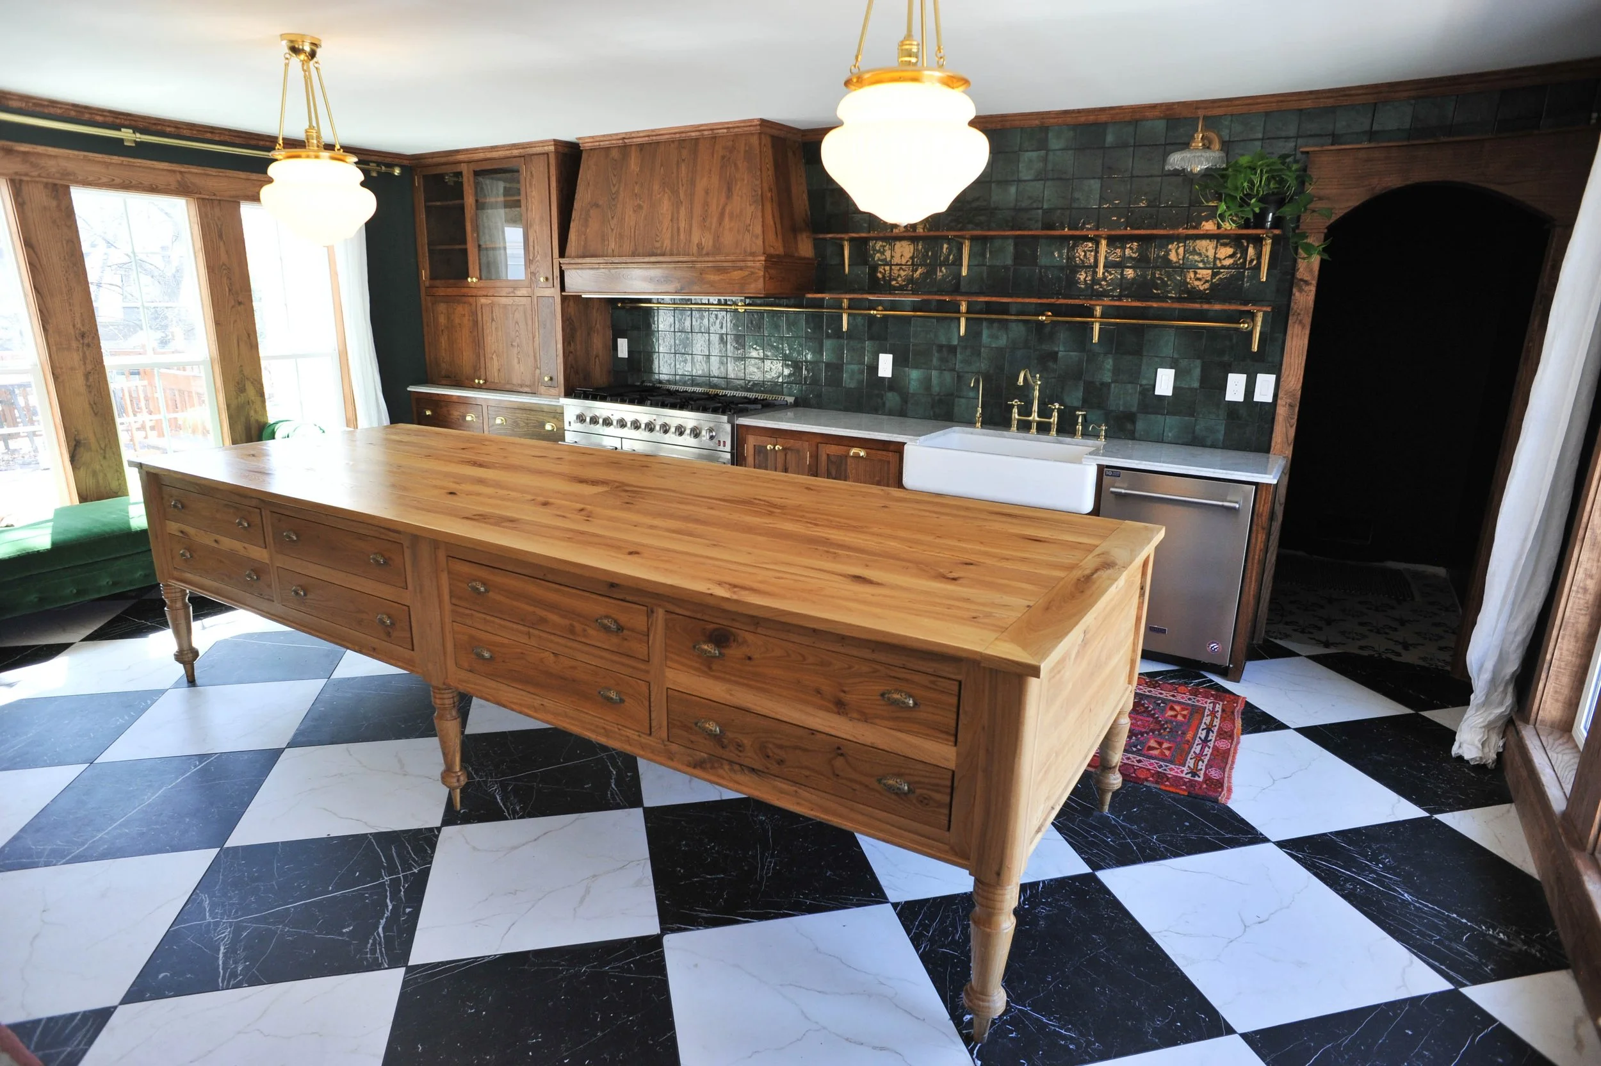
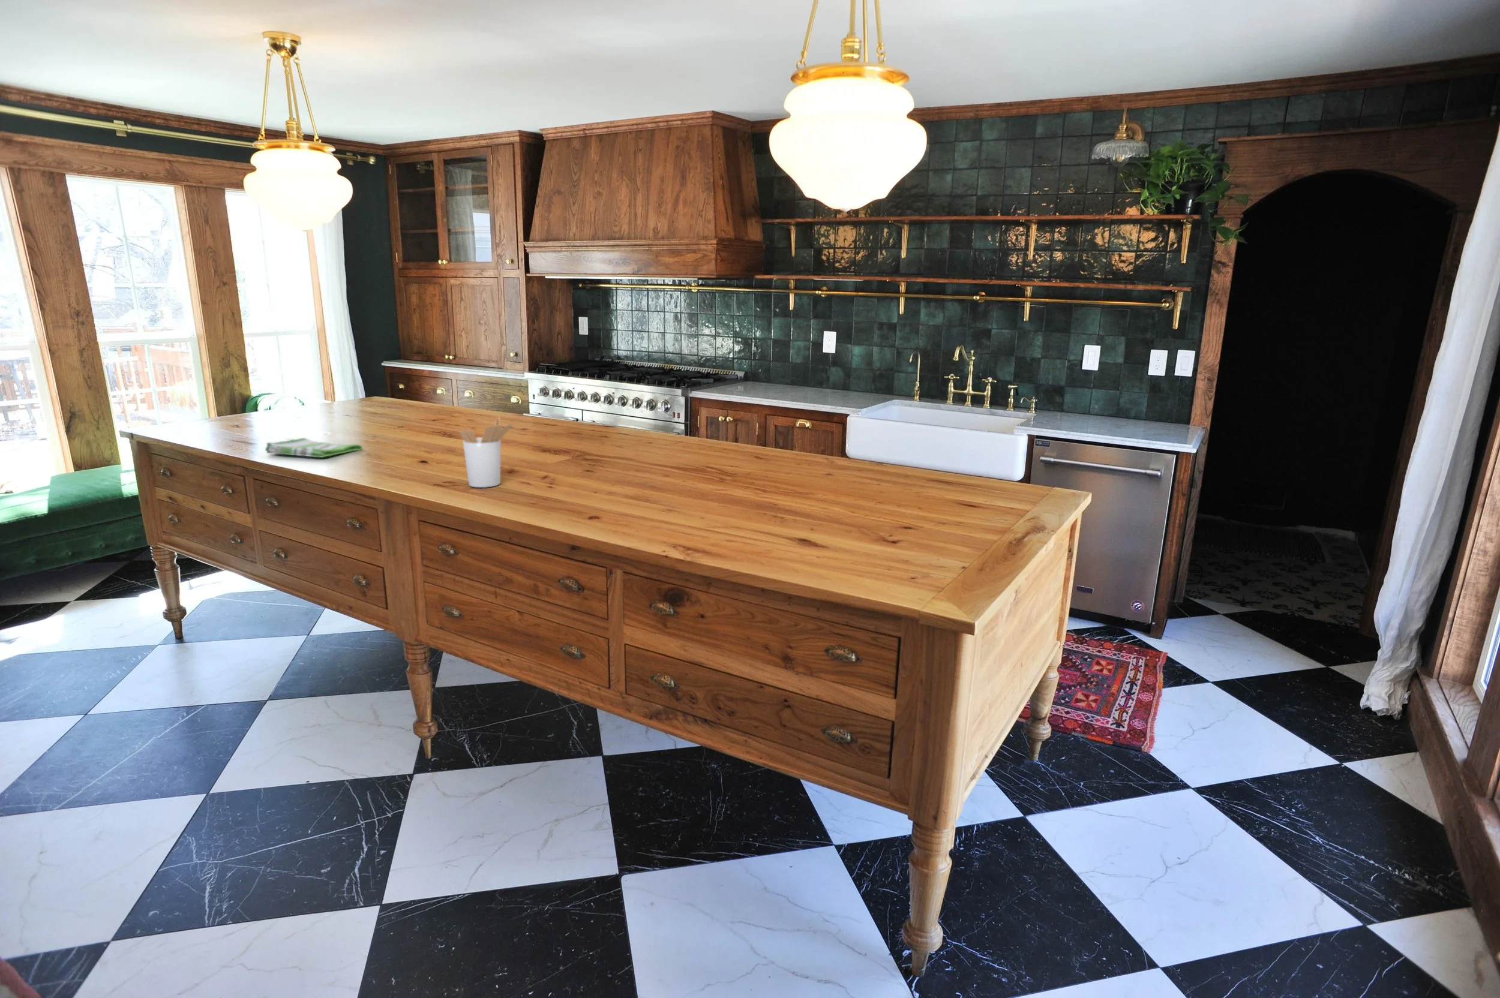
+ dish towel [264,438,362,458]
+ utensil holder [459,415,513,488]
